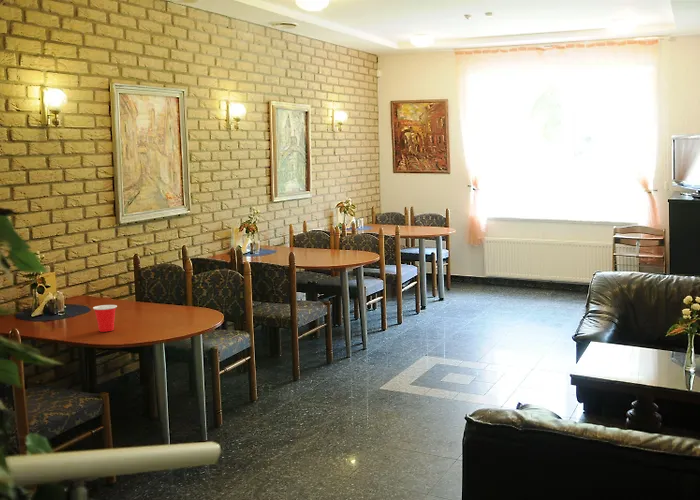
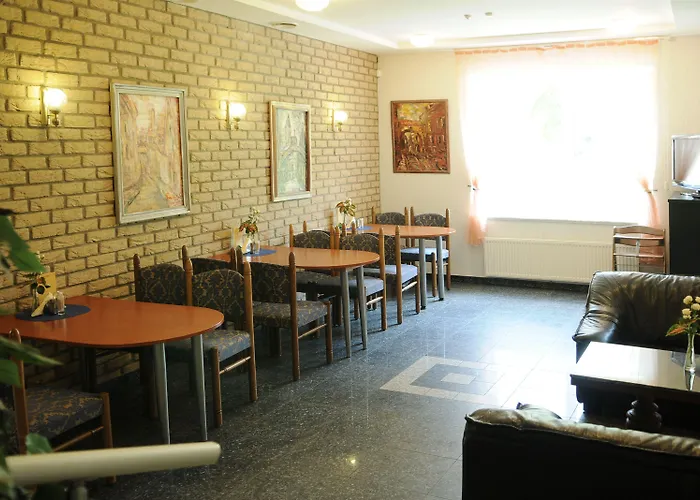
- cup [92,304,118,333]
